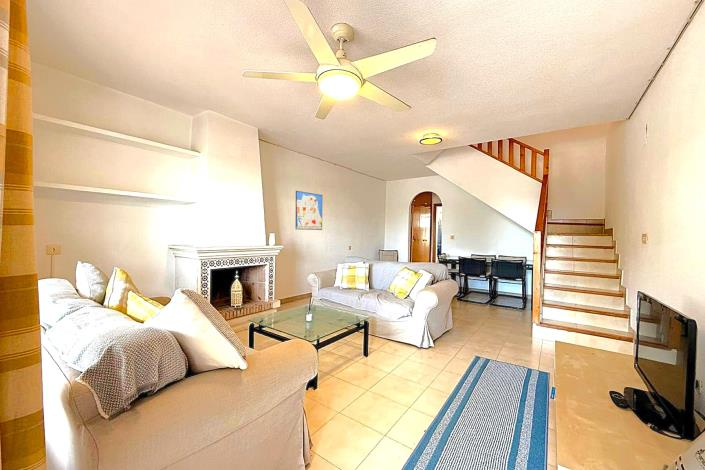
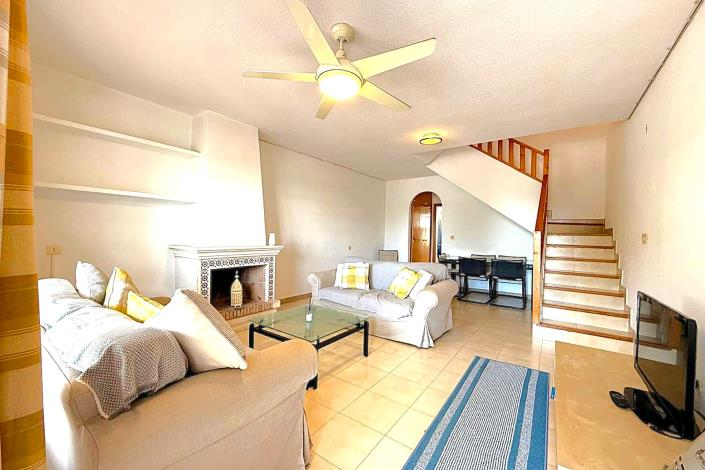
- wall art [295,190,323,231]
